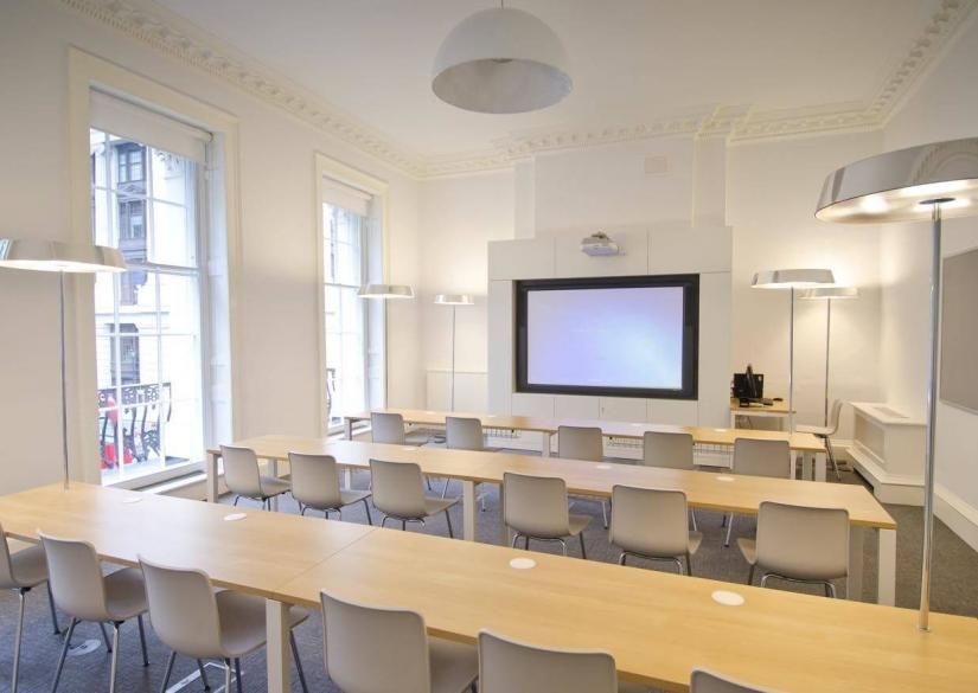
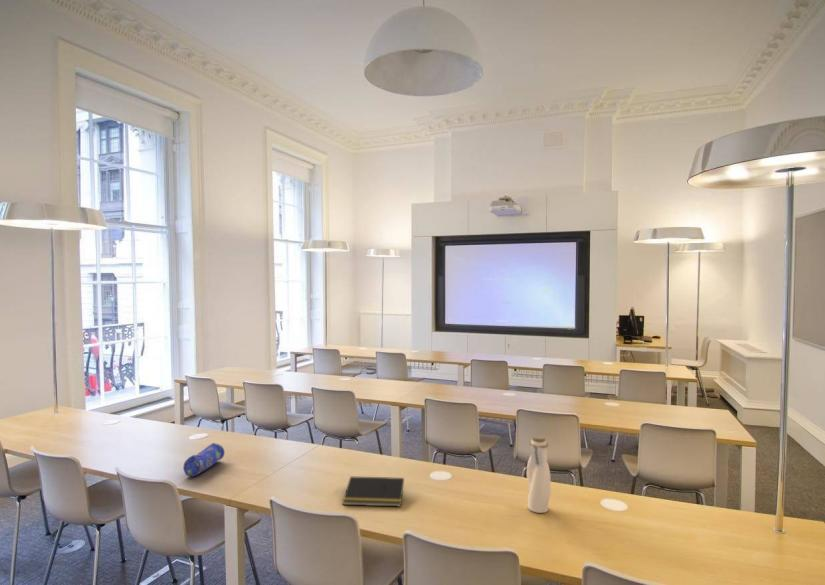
+ pencil case [182,442,225,478]
+ notepad [342,475,405,508]
+ water bottle [526,434,552,514]
